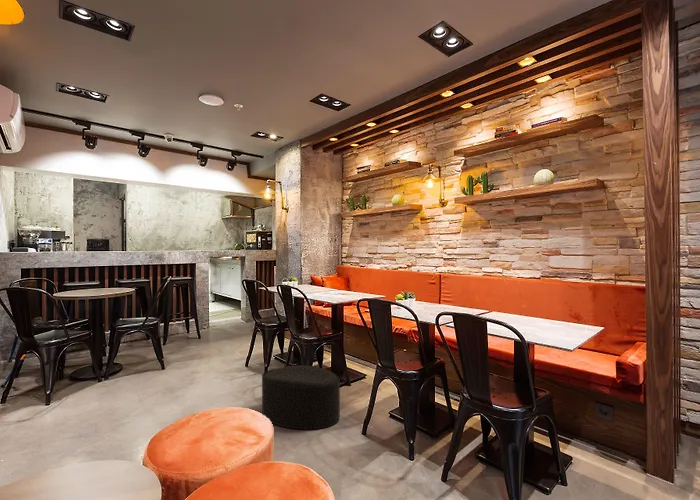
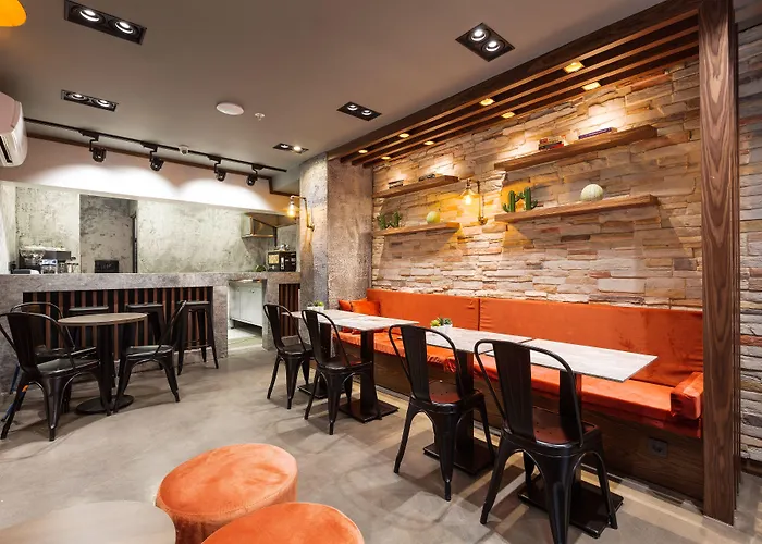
- ottoman [261,364,341,430]
